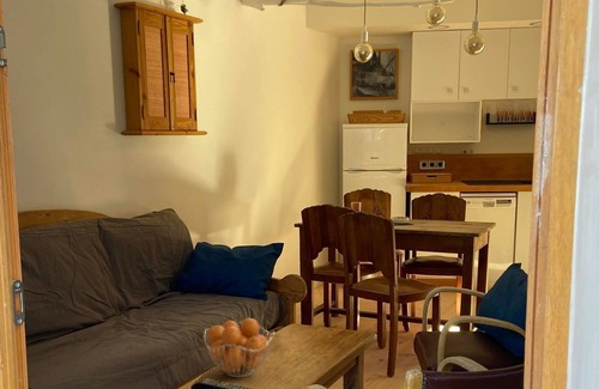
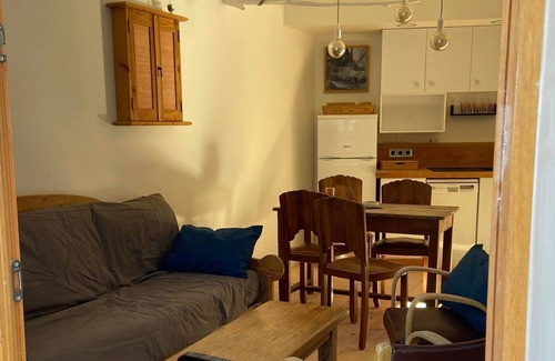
- fruit basket [202,317,276,378]
